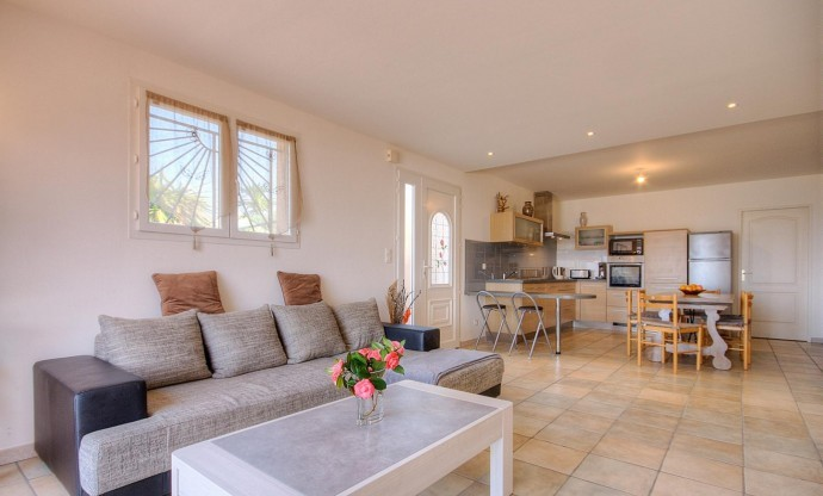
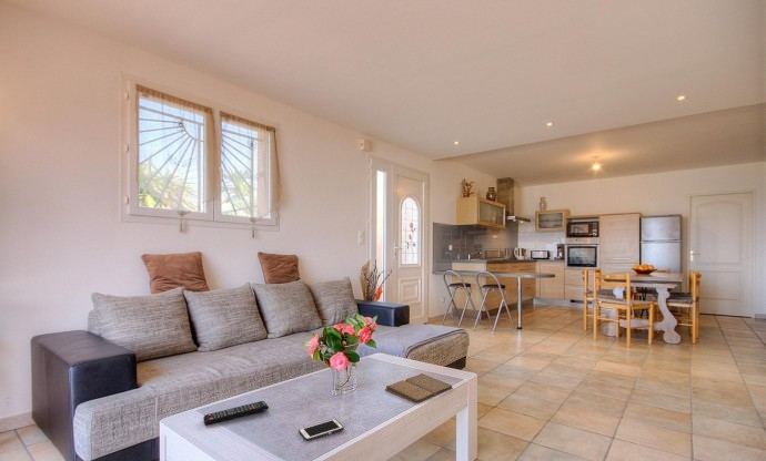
+ book [384,372,454,404]
+ remote control [202,400,270,426]
+ cell phone [298,418,345,442]
